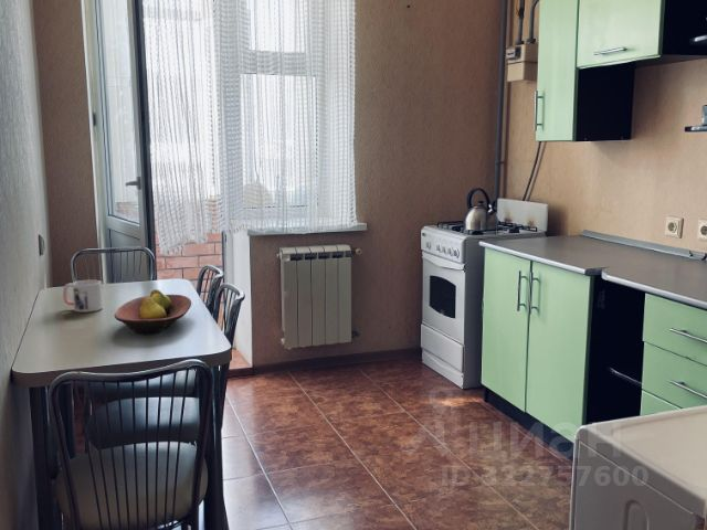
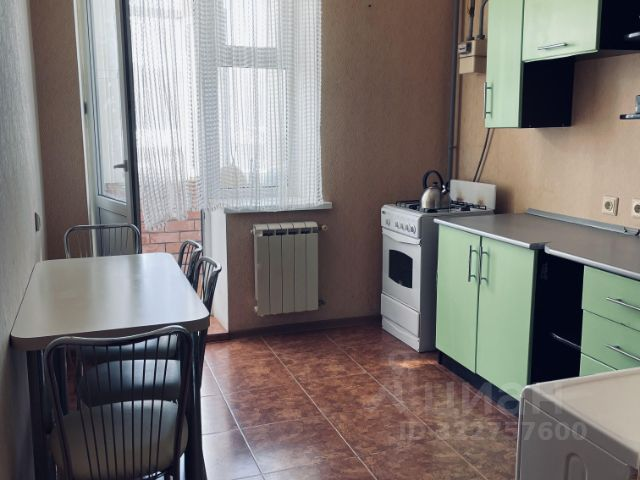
- fruit bowl [113,288,192,336]
- mug [62,279,104,314]
